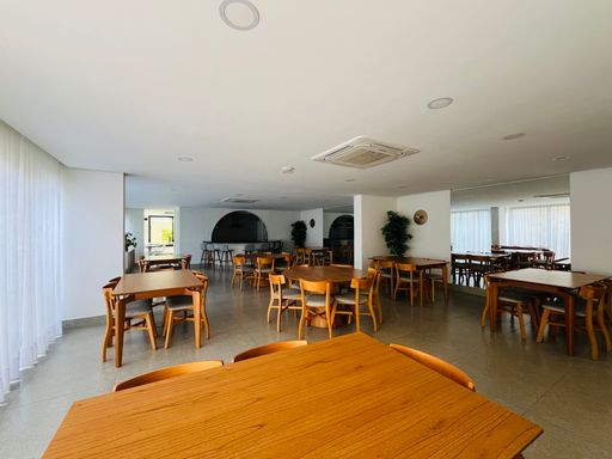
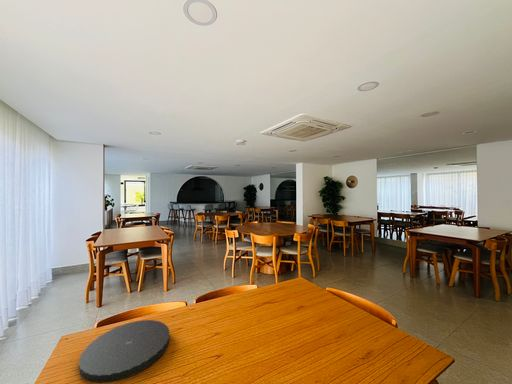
+ plate [78,319,171,384]
